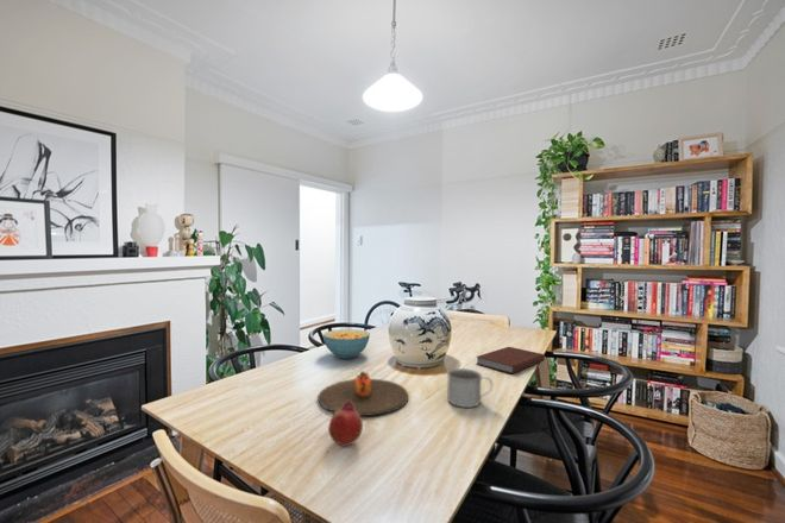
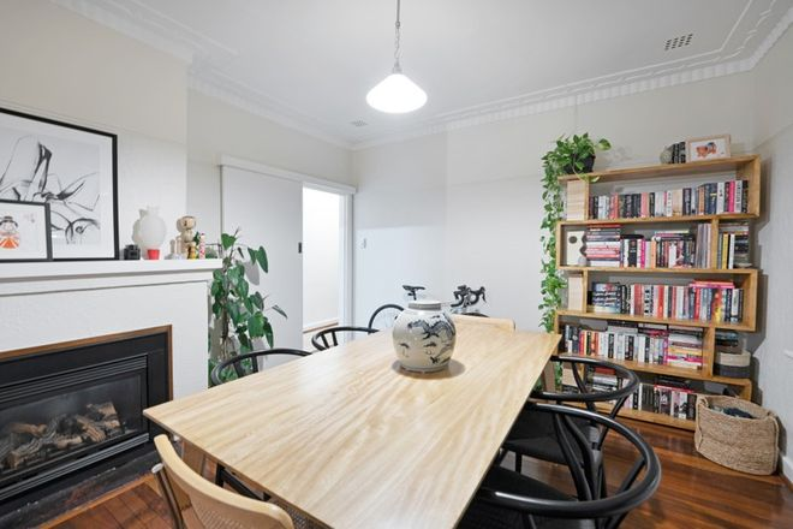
- fruit [327,401,364,448]
- book [476,346,546,374]
- mug [446,367,494,409]
- plate [316,370,409,417]
- cereal bowl [322,328,371,359]
